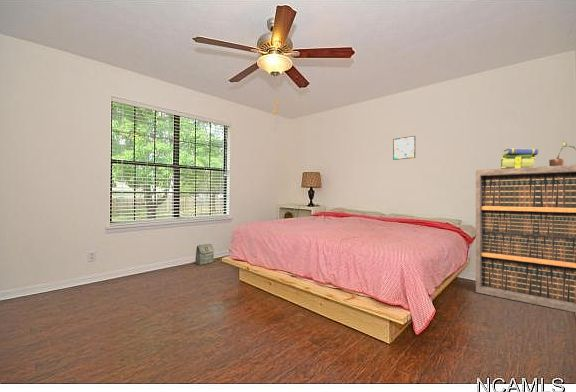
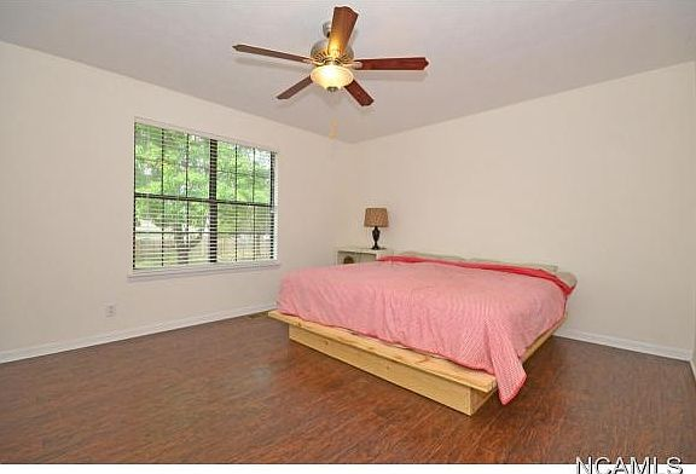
- potted plant [548,140,576,166]
- stack of books [500,147,539,169]
- bookshelf [475,164,576,313]
- wall art [392,135,416,161]
- bag [194,243,215,266]
